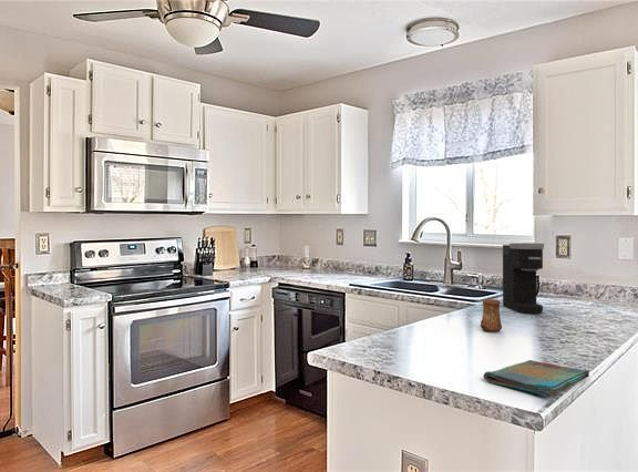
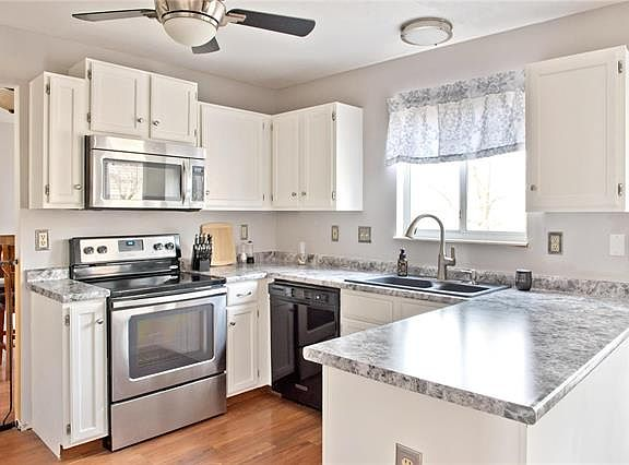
- cup [480,298,503,334]
- coffee maker [502,242,545,315]
- dish towel [482,359,590,398]
